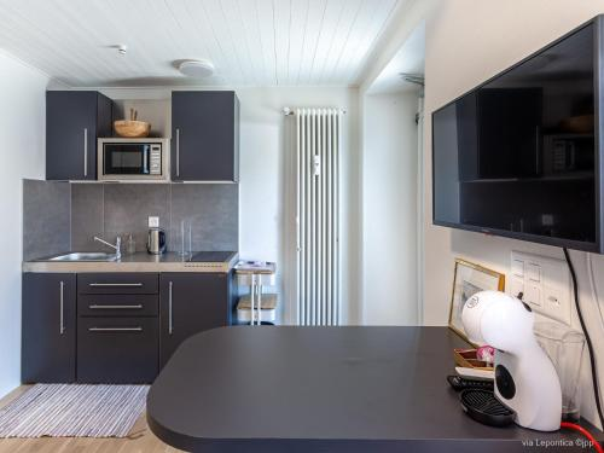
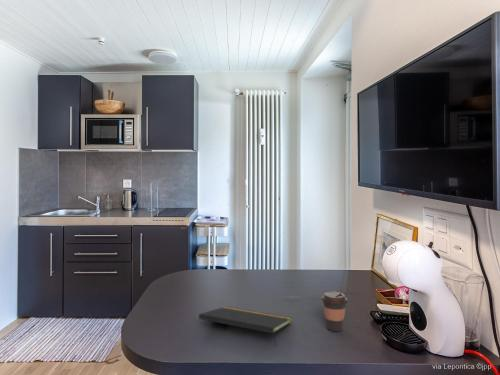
+ coffee cup [320,290,349,332]
+ notepad [198,306,292,346]
